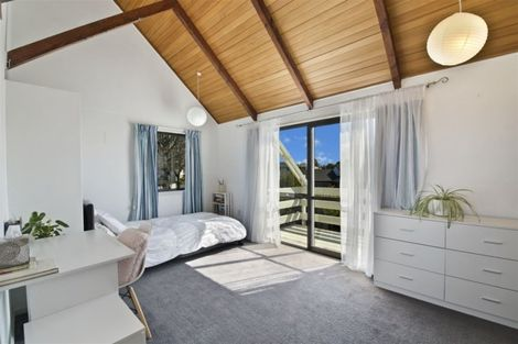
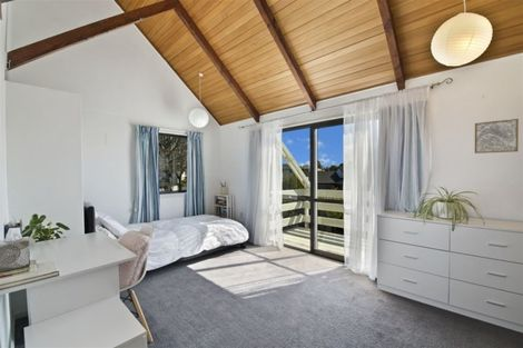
+ wall art [474,118,520,155]
